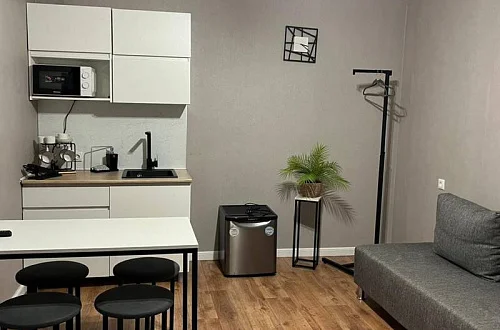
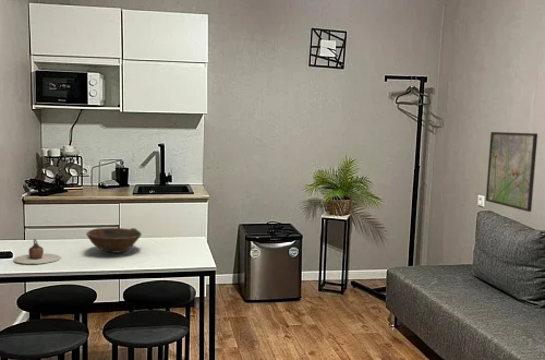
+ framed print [485,131,538,213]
+ teapot [13,238,62,265]
+ bowl [85,227,143,254]
